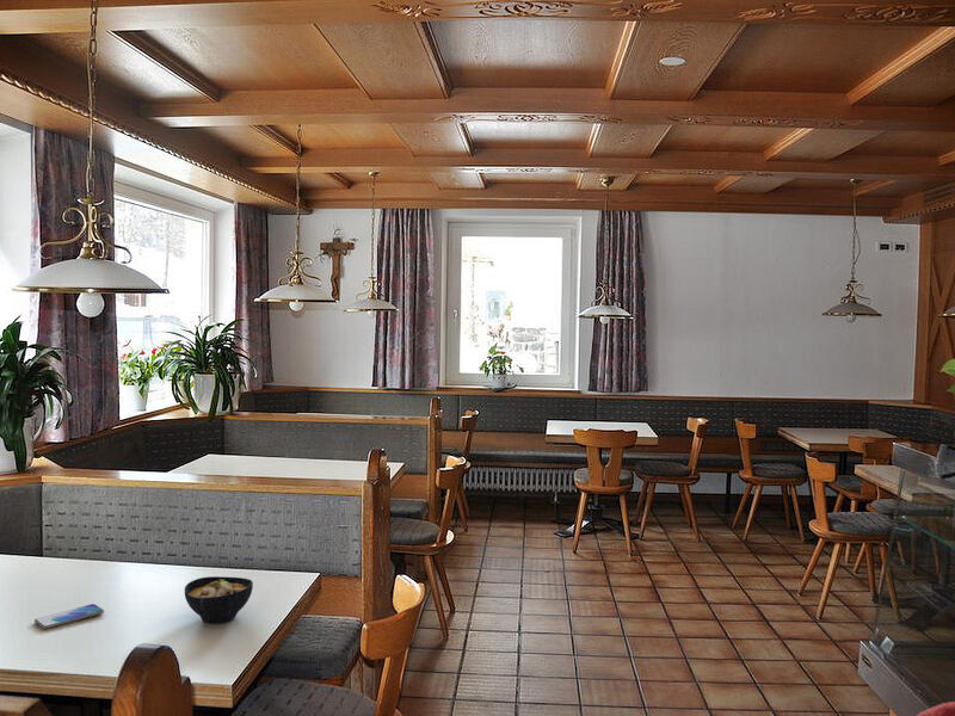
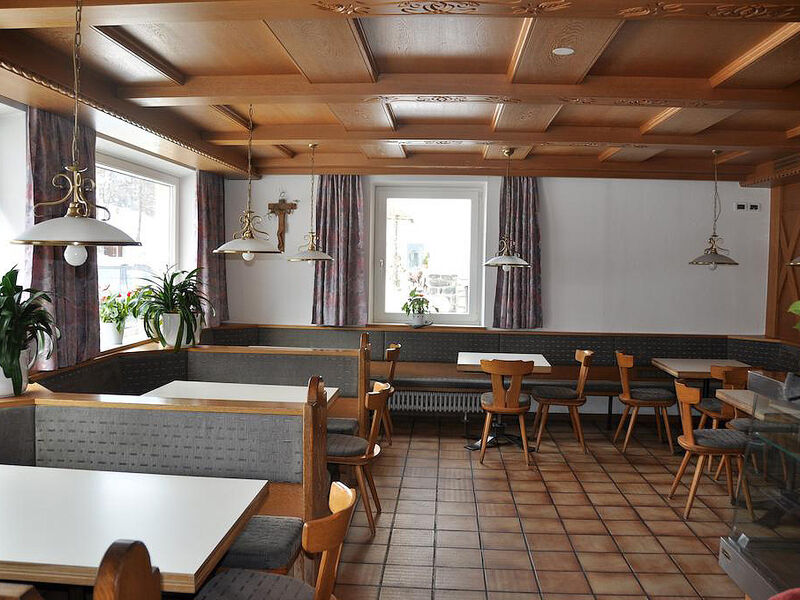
- smartphone [33,603,105,630]
- bowl [184,575,254,625]
